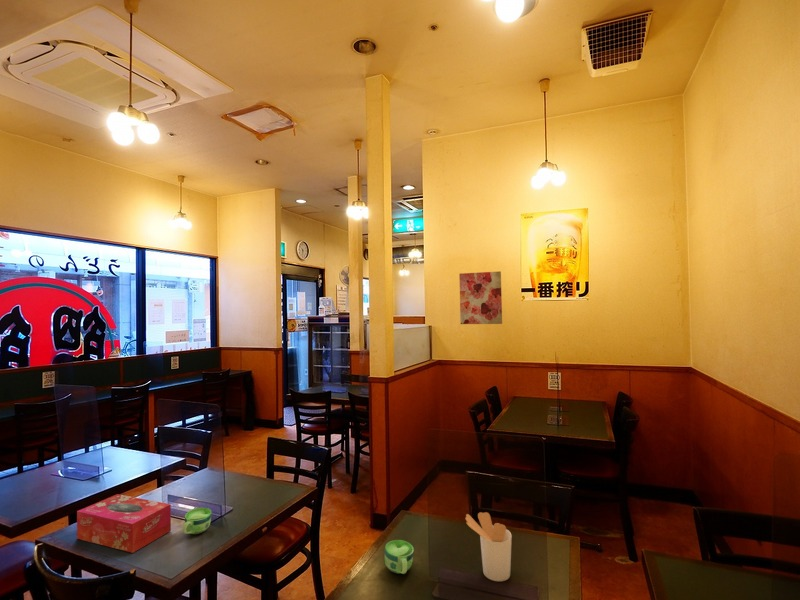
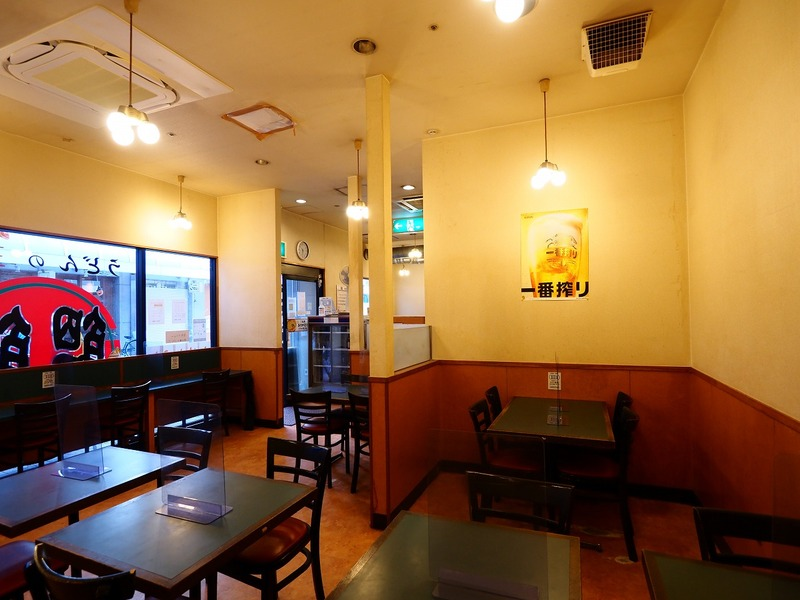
- wall art [458,270,503,325]
- utensil holder [465,511,513,582]
- cup [181,507,212,535]
- cup [384,539,415,575]
- tissue box [76,493,172,554]
